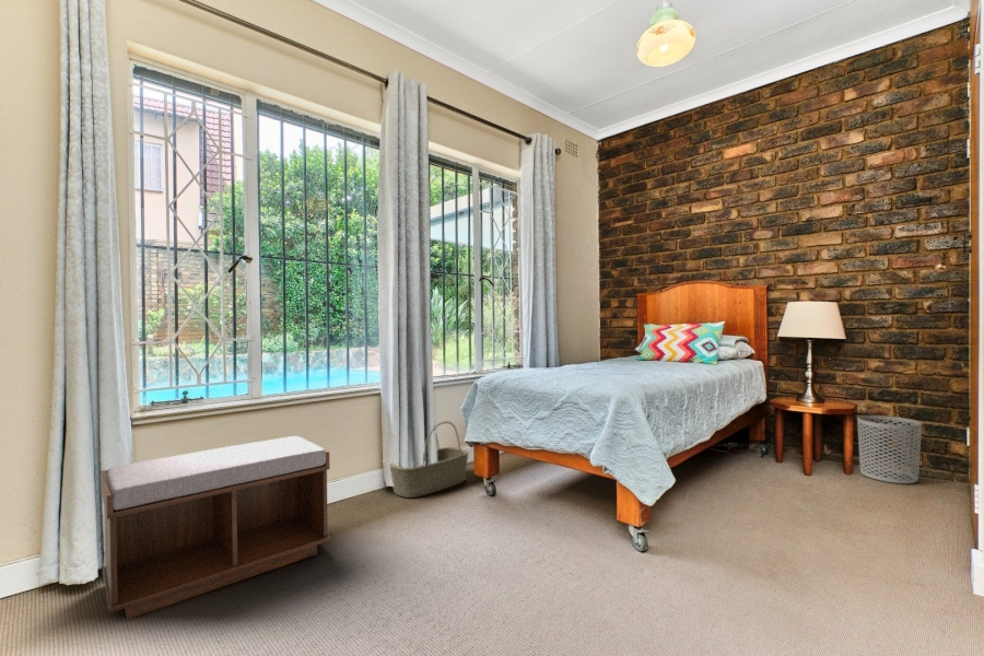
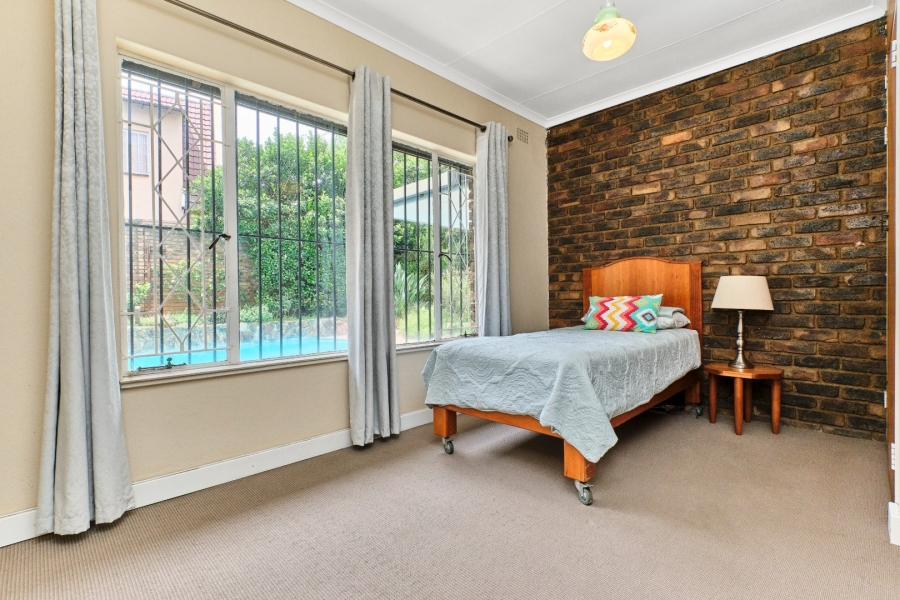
- waste bin [856,414,923,484]
- bench [99,435,331,620]
- basket [388,420,469,499]
